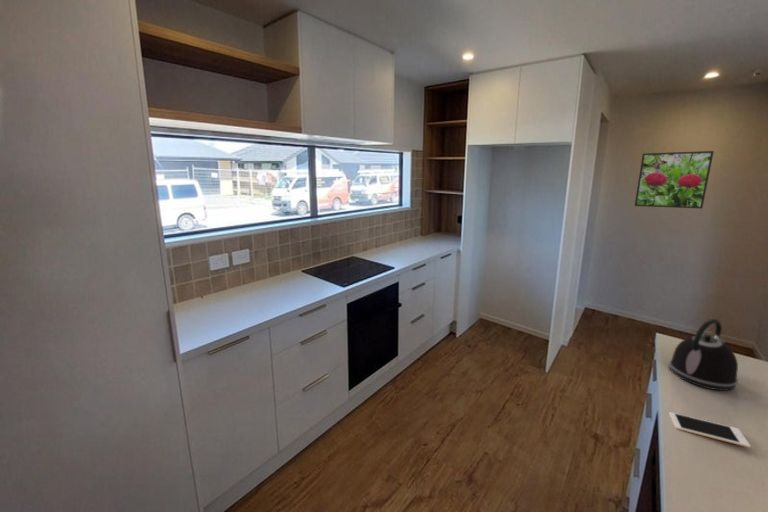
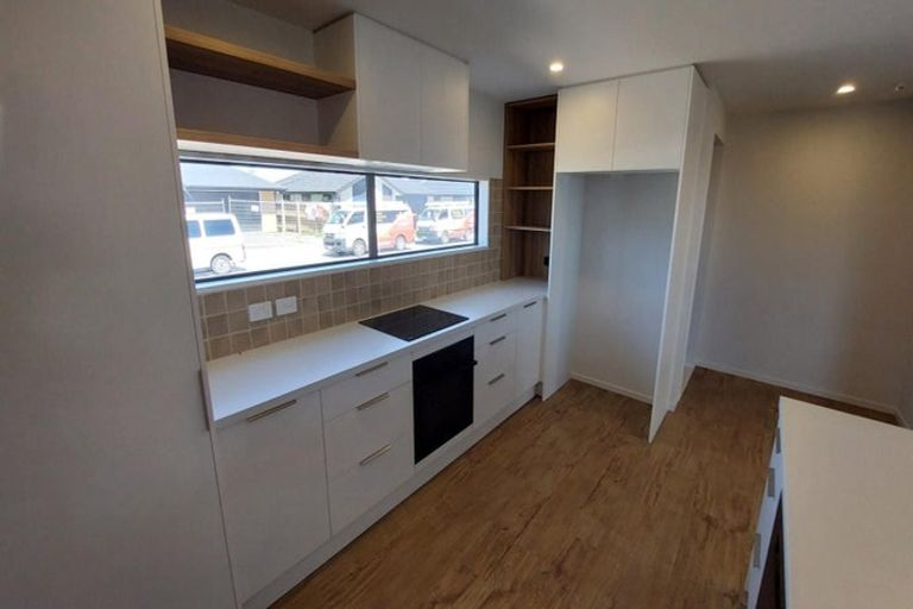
- cell phone [668,411,751,449]
- kettle [668,318,739,392]
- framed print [634,150,715,210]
